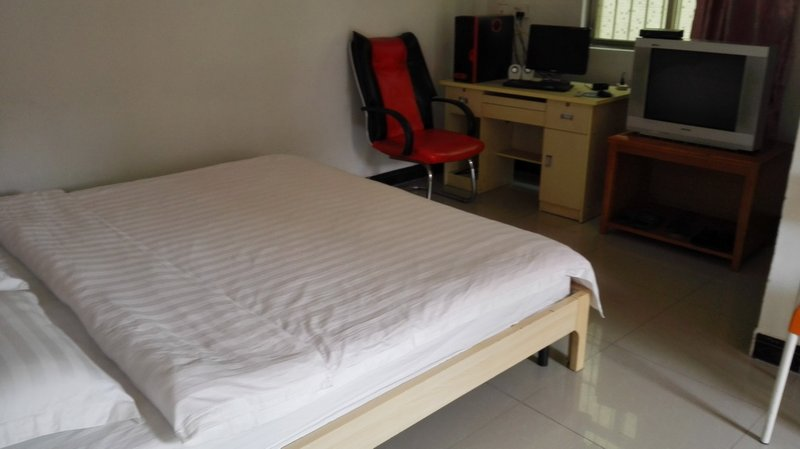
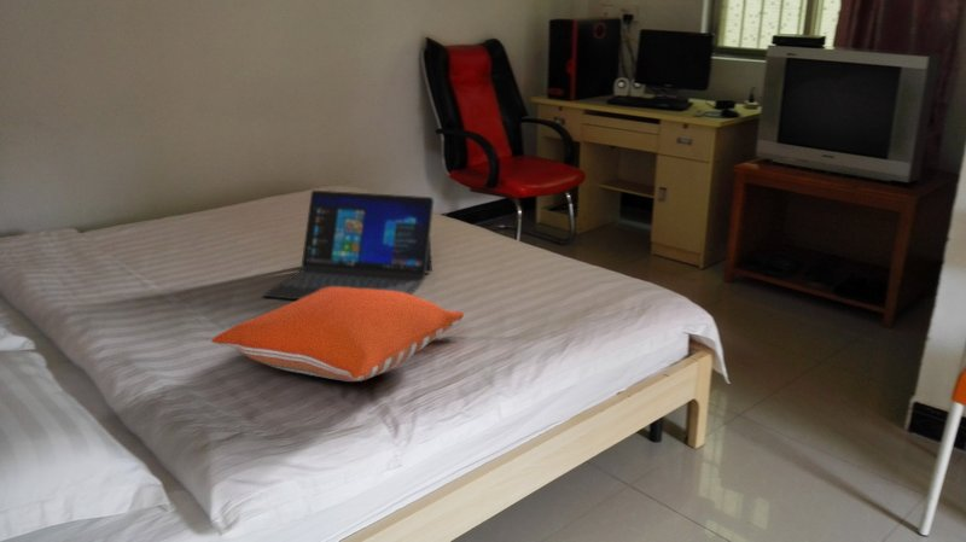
+ pillow [210,287,465,383]
+ laptop [262,190,435,301]
